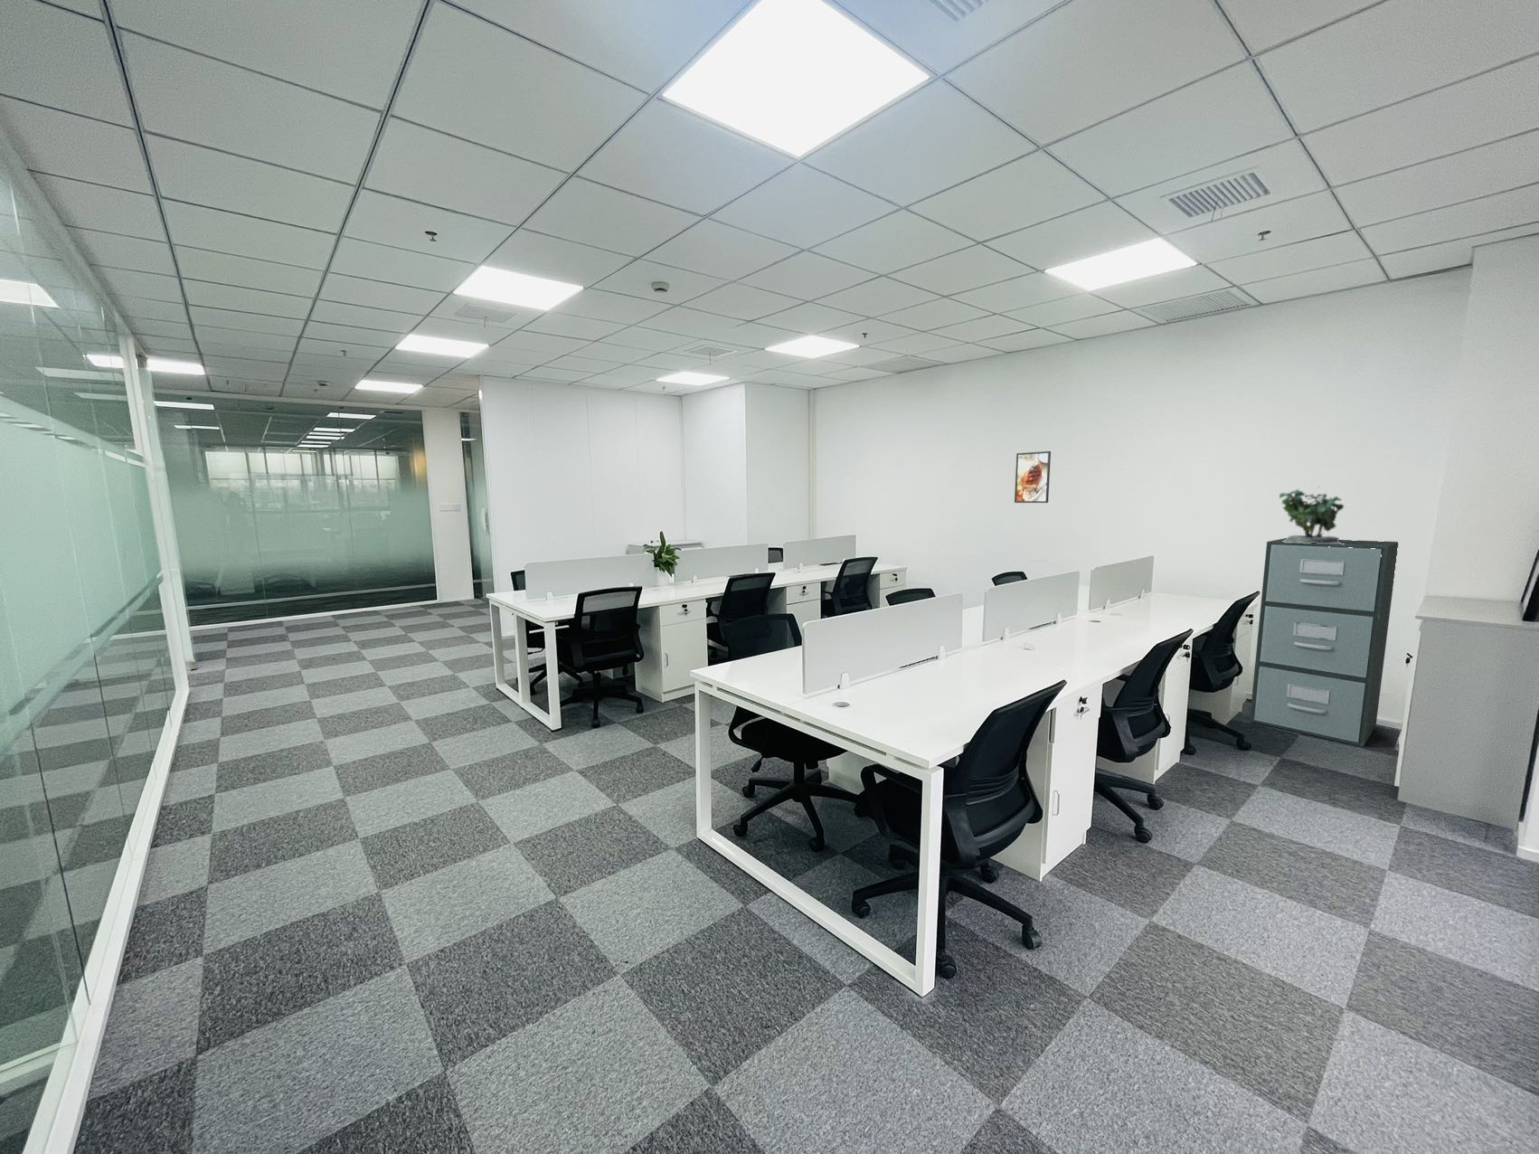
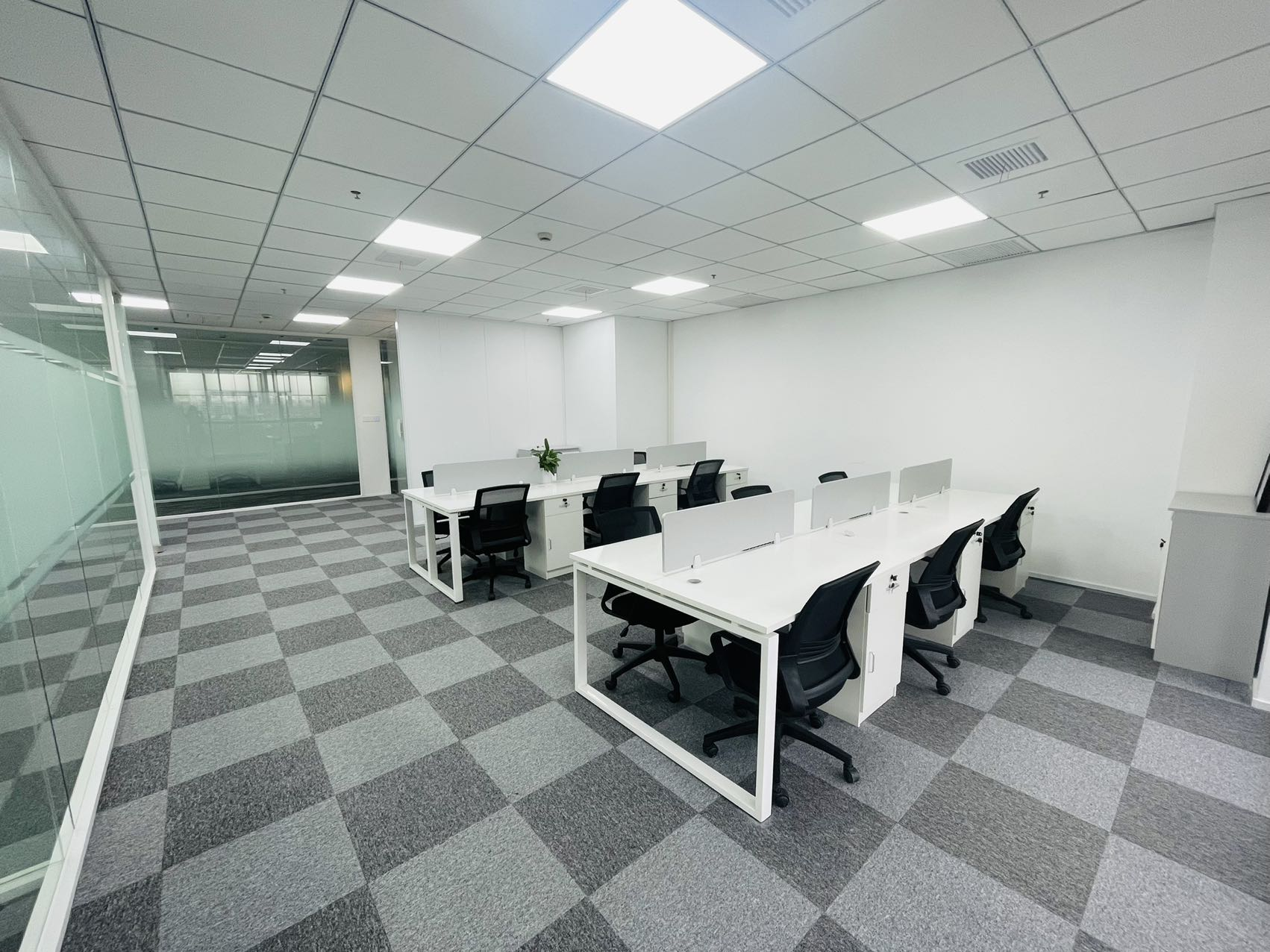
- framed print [1013,451,1052,504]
- filing cabinet [1248,537,1398,747]
- potted plant [1278,486,1345,544]
